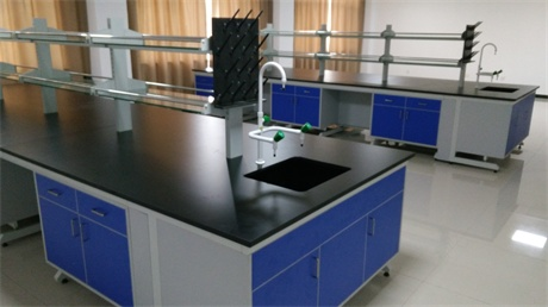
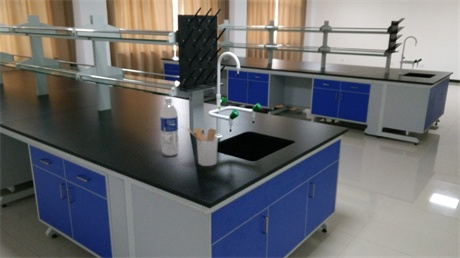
+ water bottle [159,96,179,157]
+ utensil holder [186,127,219,167]
